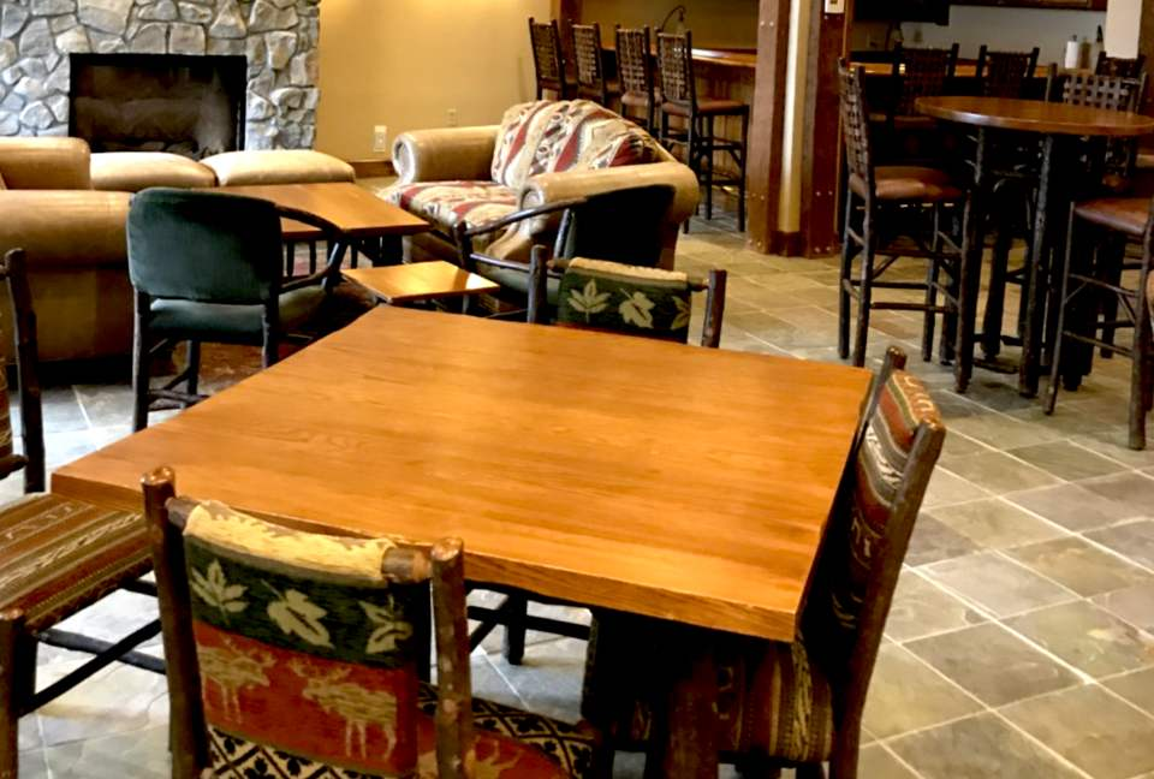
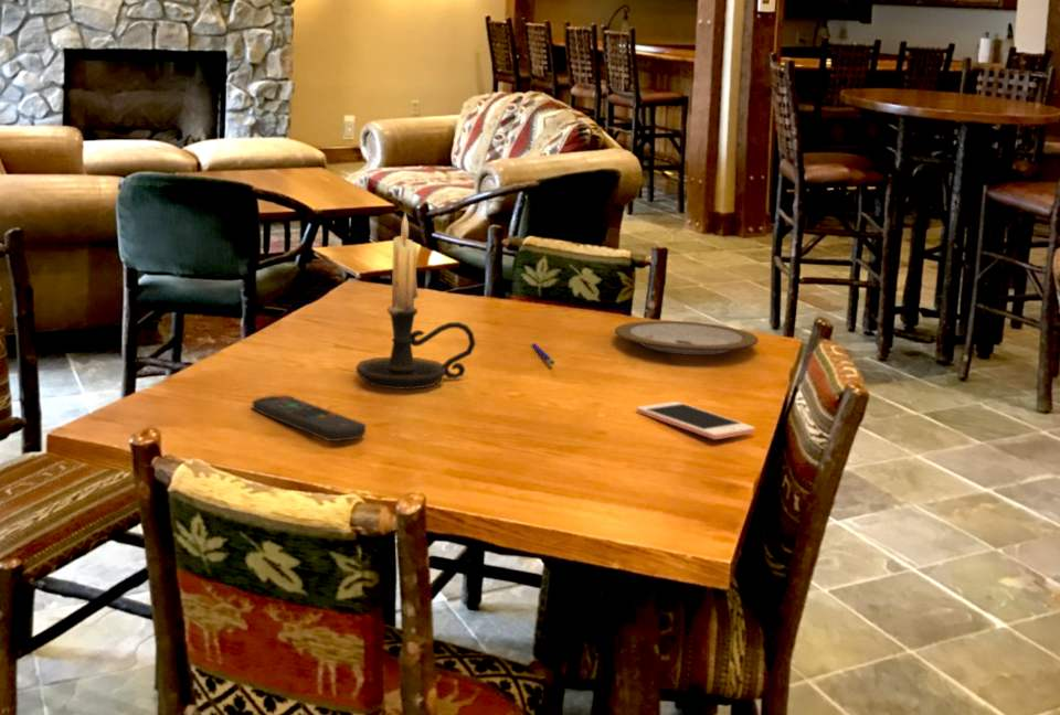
+ candle holder [356,213,477,391]
+ pen [531,342,555,365]
+ remote control [252,394,367,442]
+ cell phone [636,401,756,440]
+ plate [614,320,760,356]
